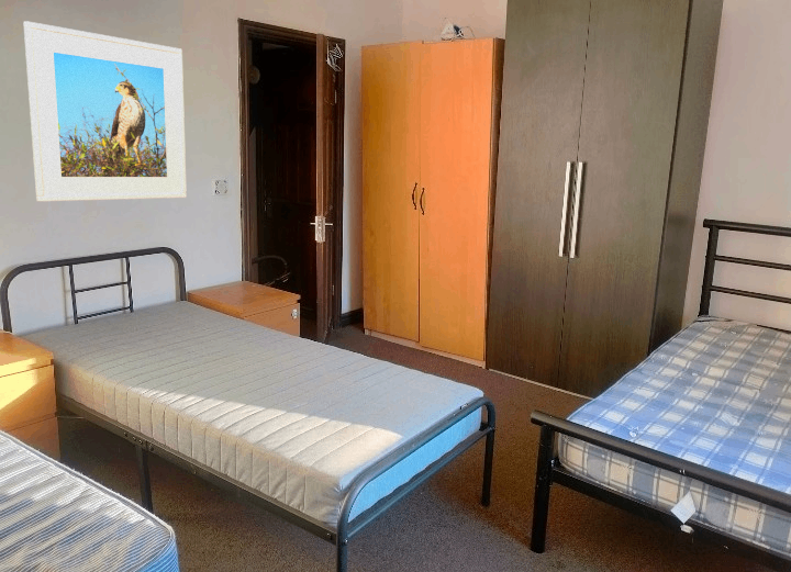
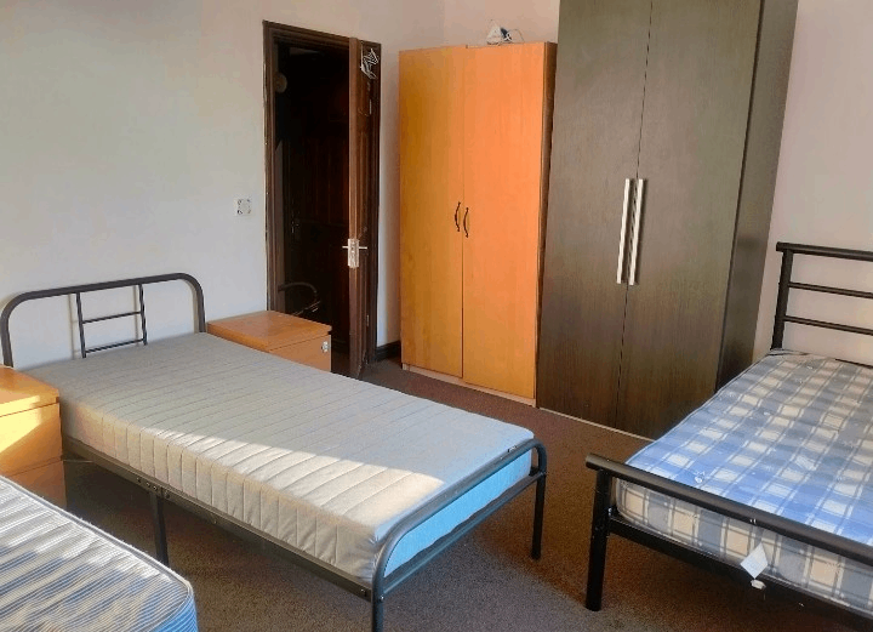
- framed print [23,20,188,203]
